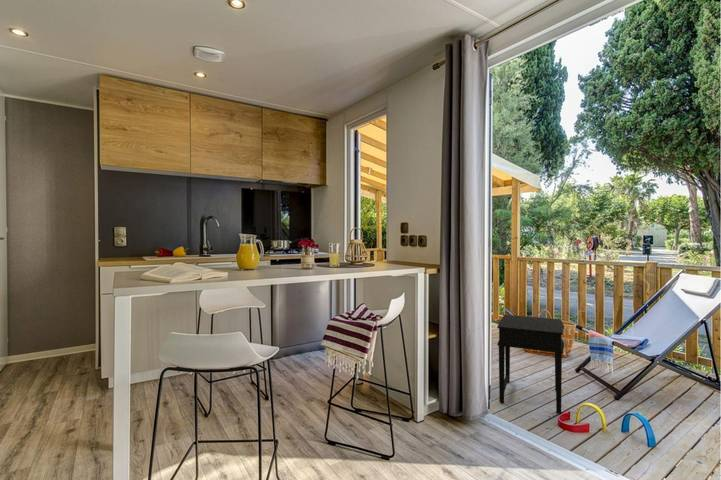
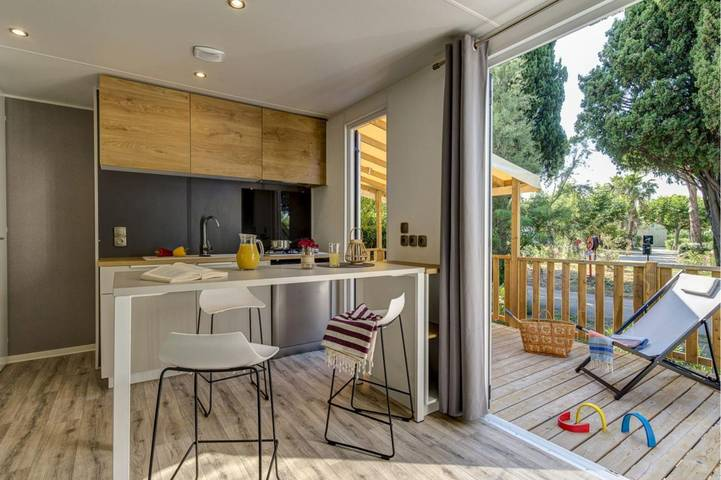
- side table [496,314,565,415]
